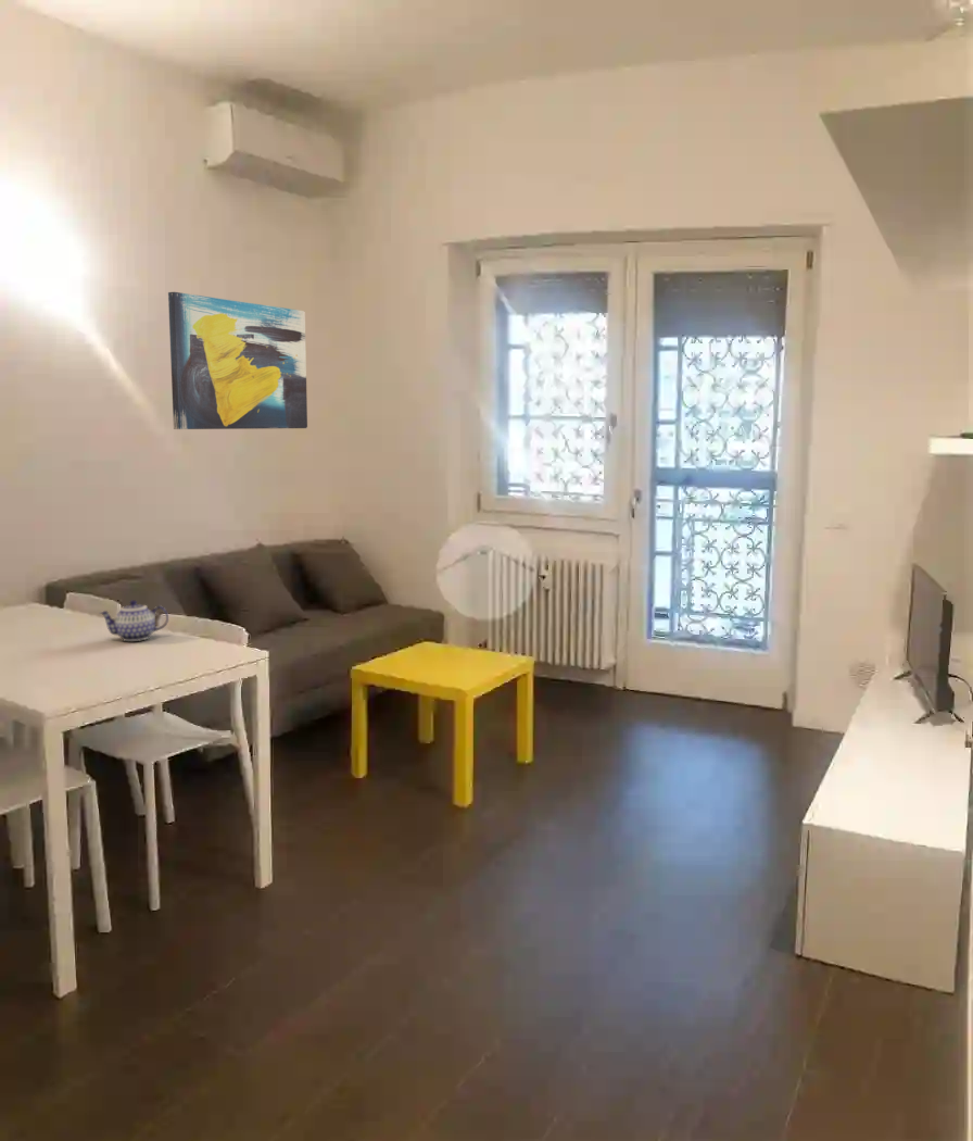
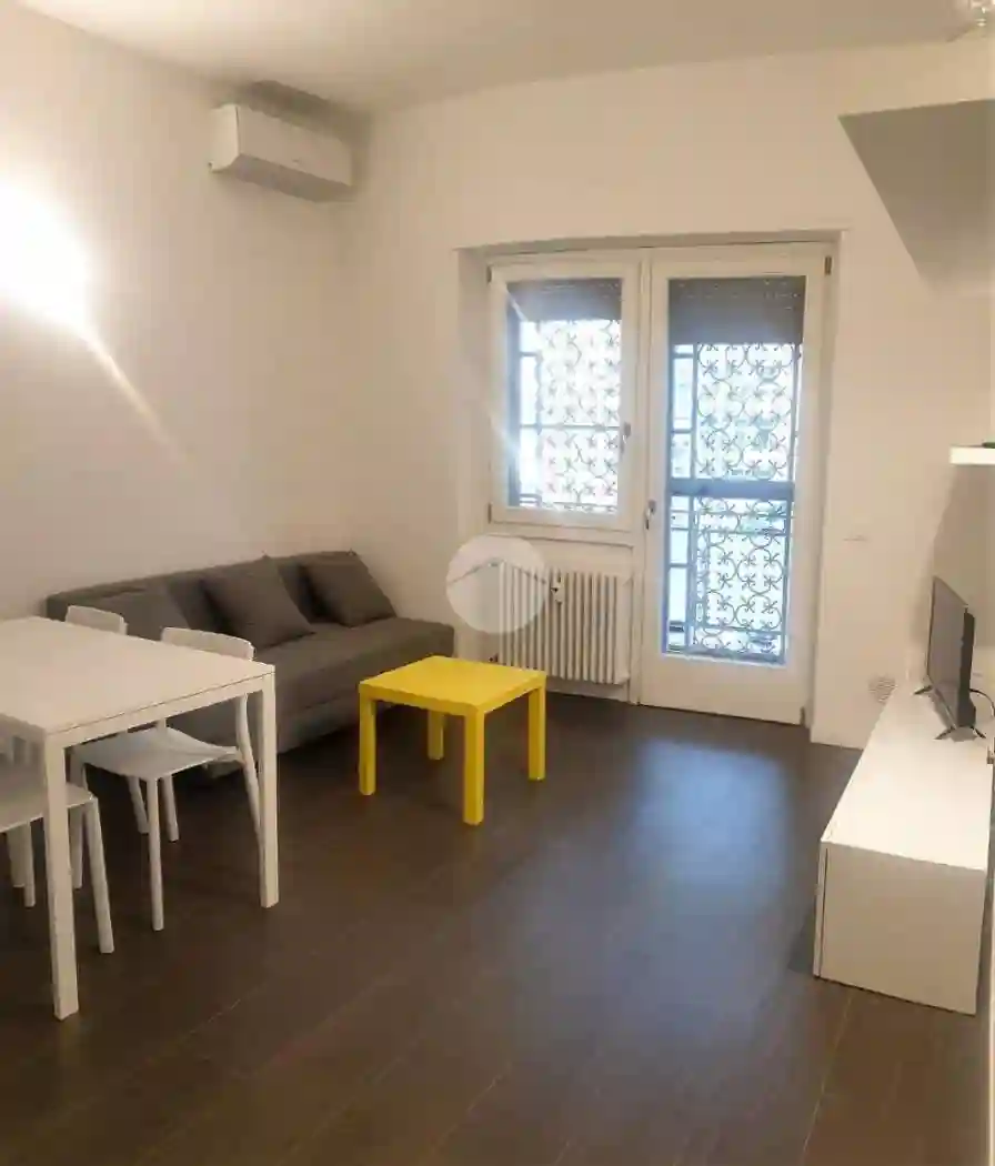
- teapot [98,599,169,642]
- wall art [167,291,308,430]
